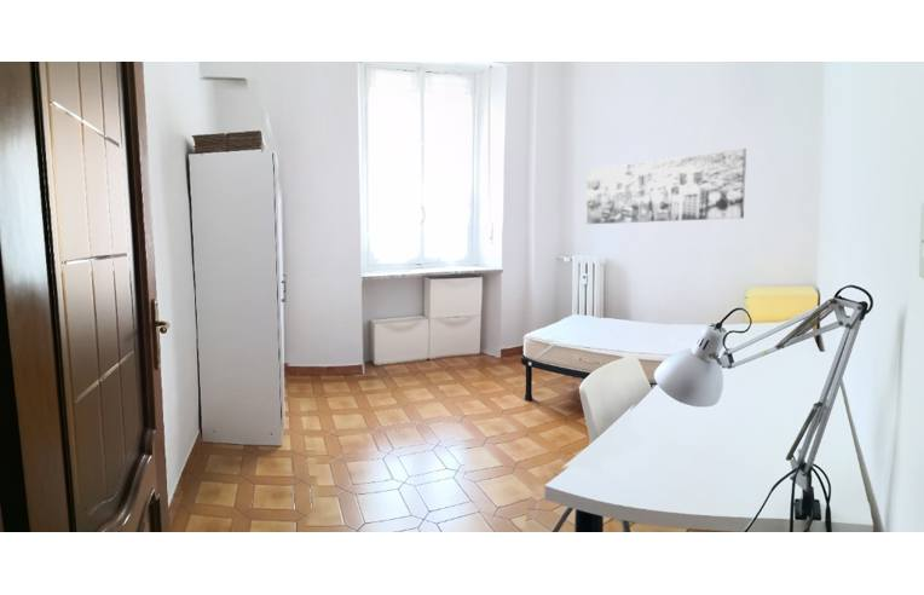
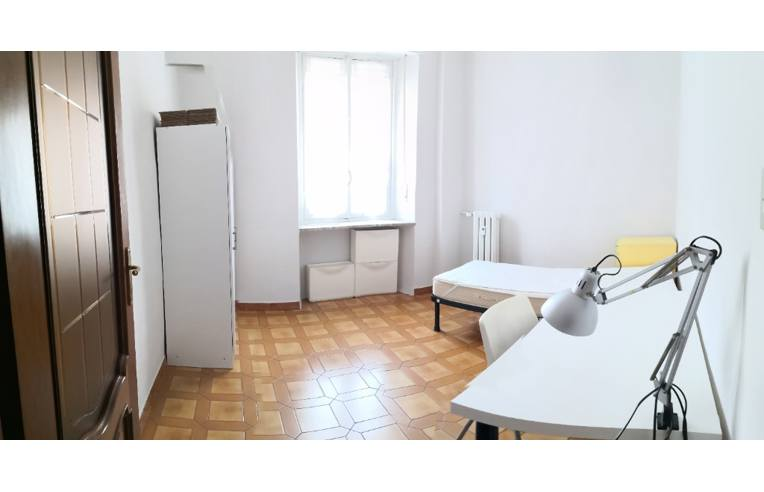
- wall art [585,148,747,225]
